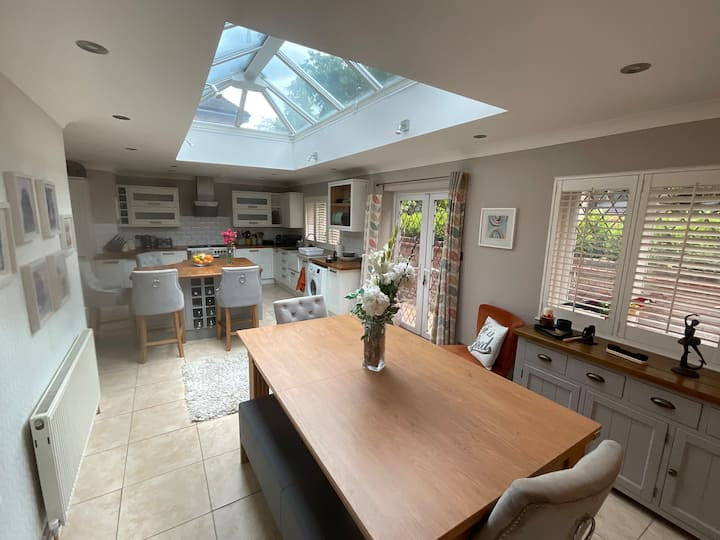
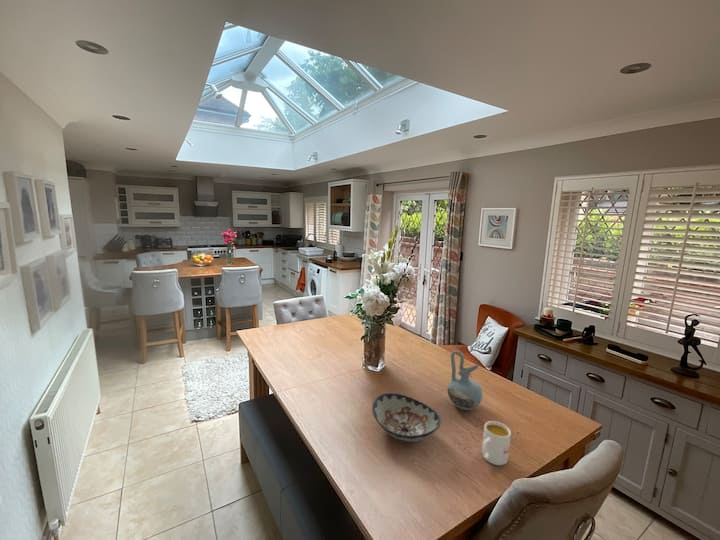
+ decorative bowl [371,392,443,443]
+ mug [481,420,512,466]
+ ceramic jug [447,349,483,411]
